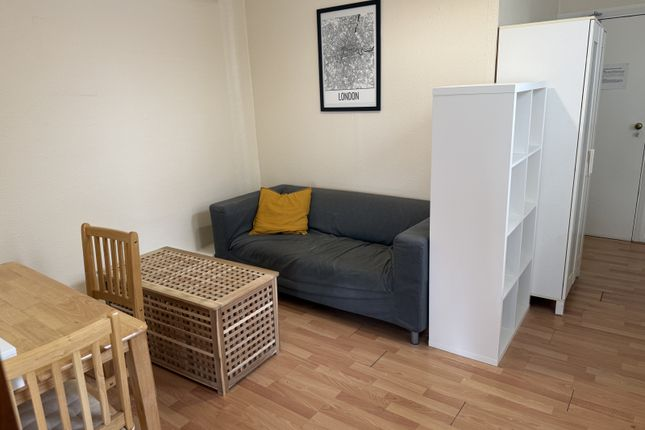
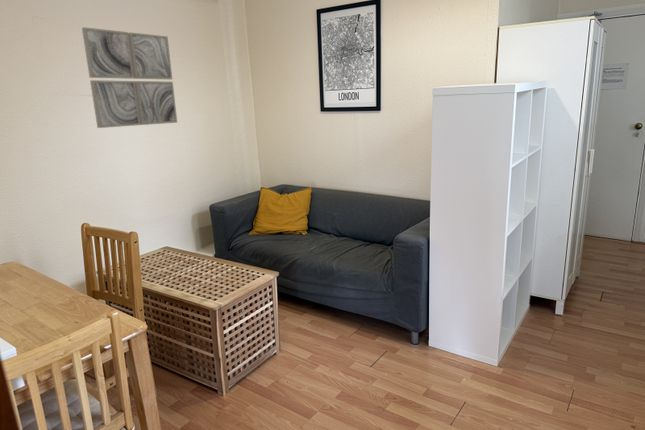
+ wall art [81,26,178,129]
